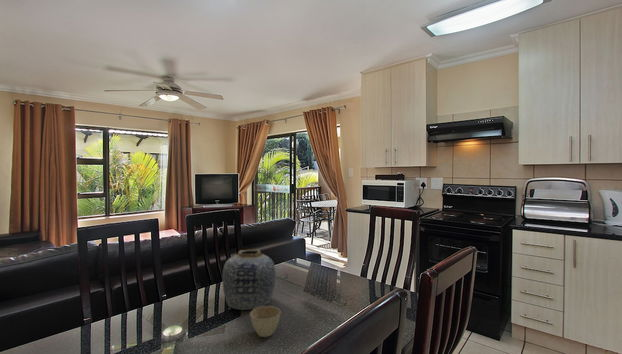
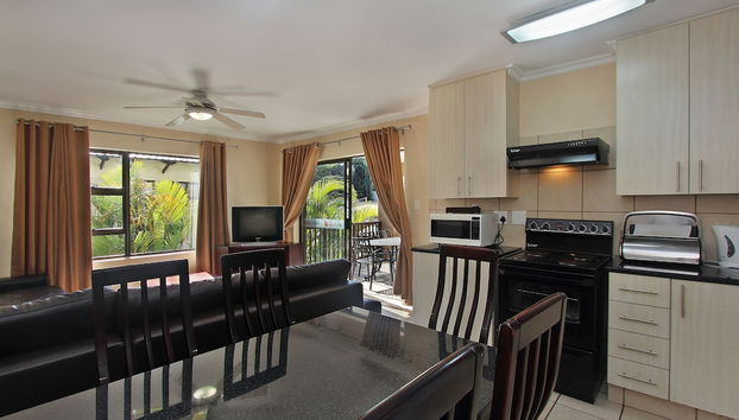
- vase [222,248,276,311]
- flower pot [249,305,281,338]
